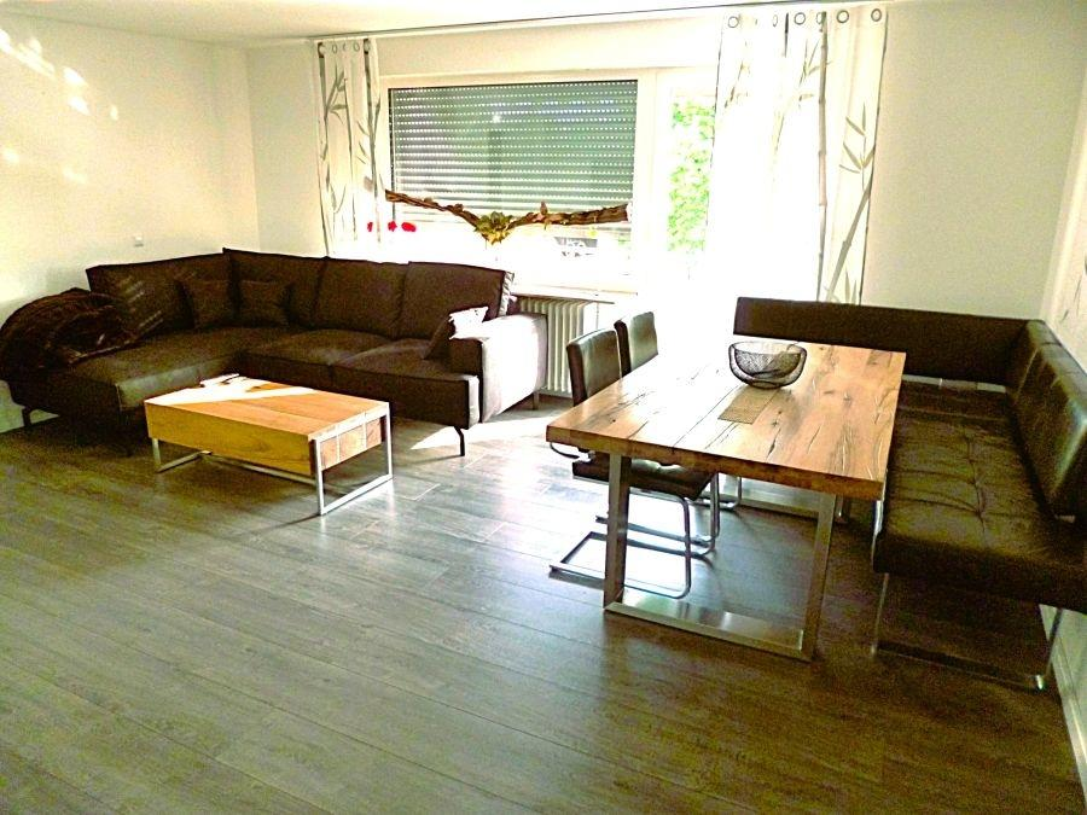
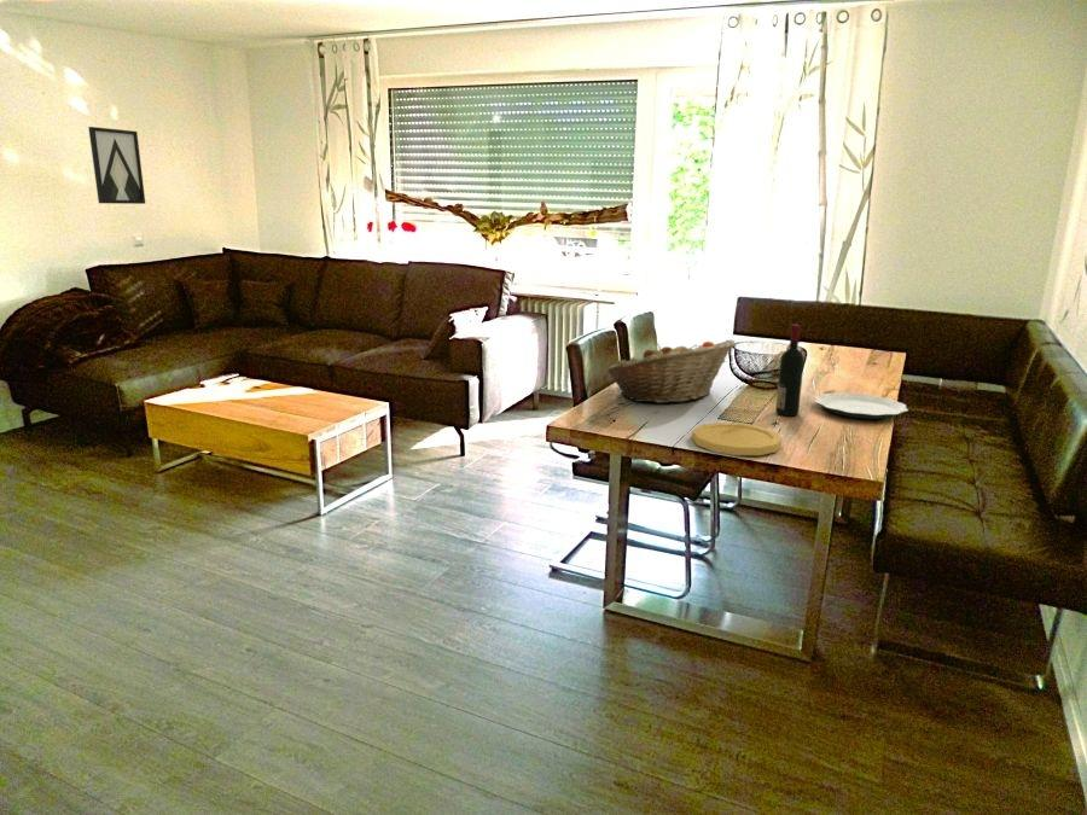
+ wall art [88,126,146,205]
+ plate [691,421,784,456]
+ plate [814,391,909,420]
+ fruit basket [605,338,737,404]
+ alcohol [774,324,806,417]
